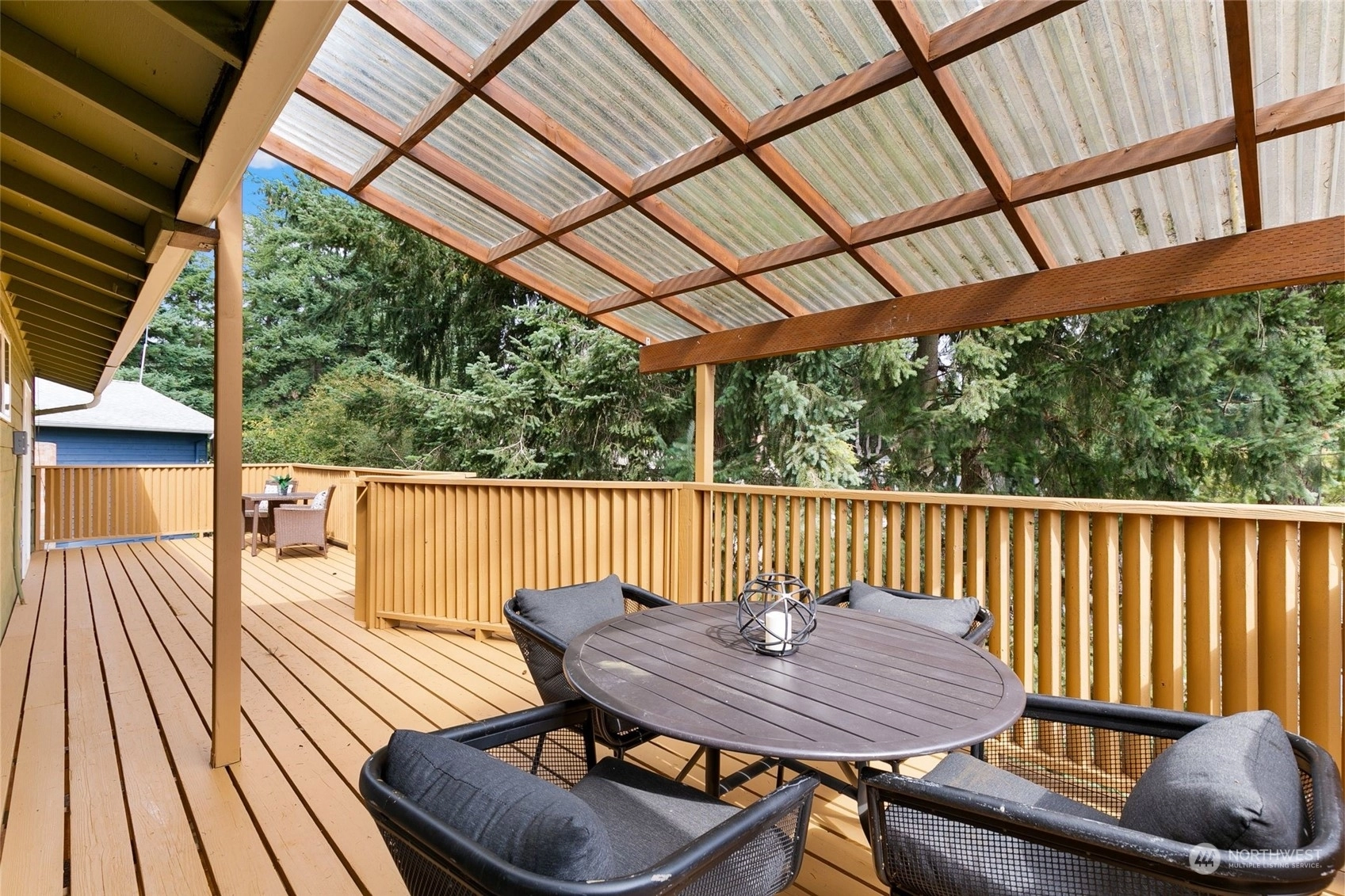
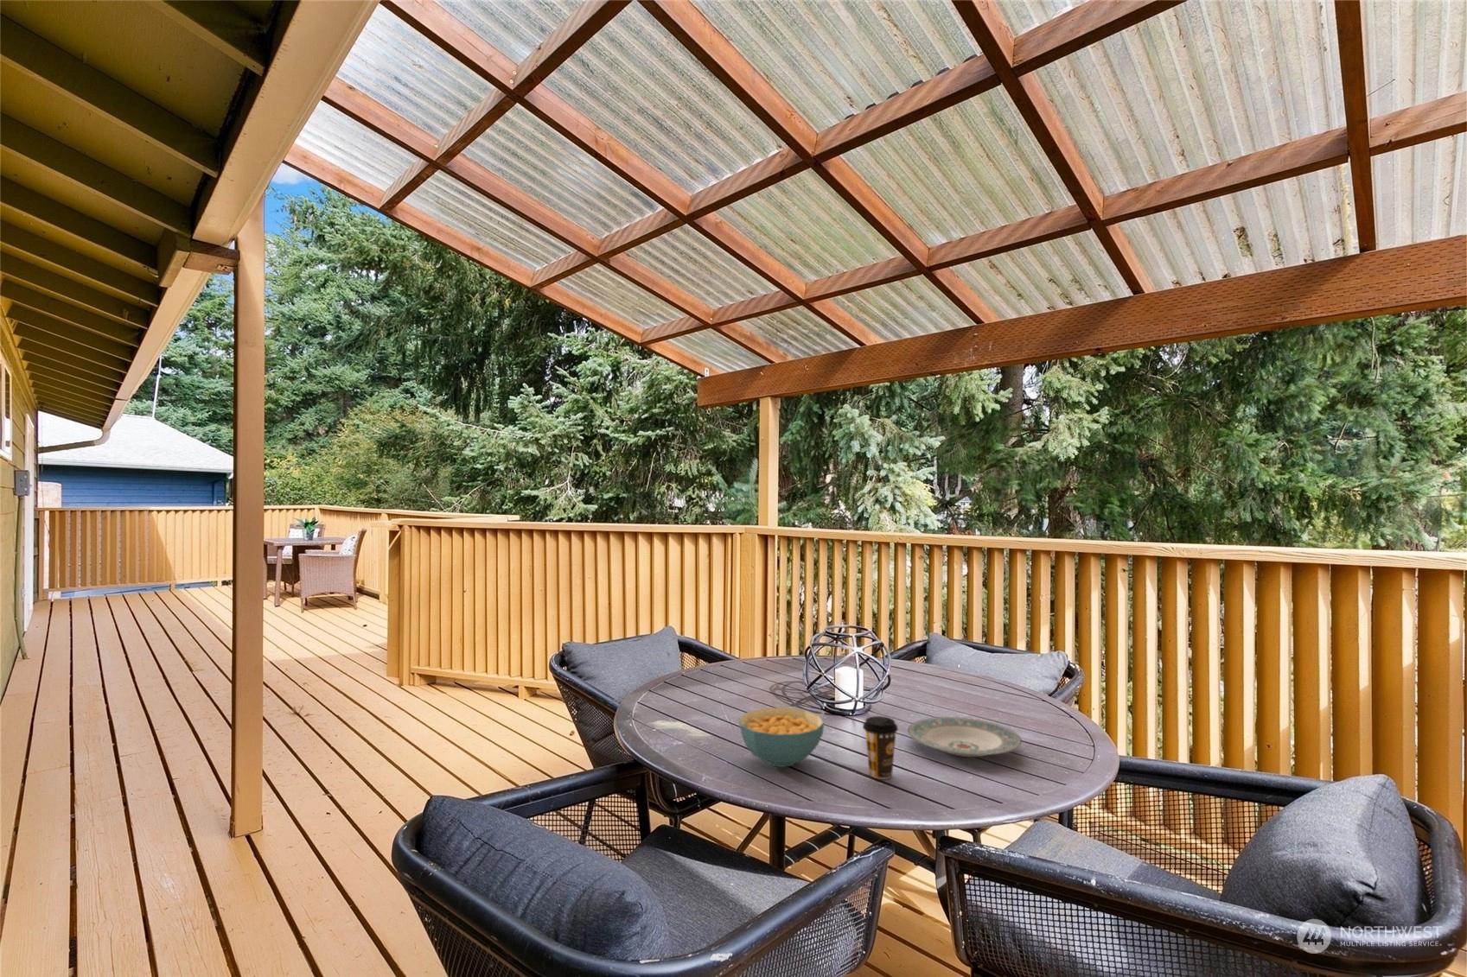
+ cereal bowl [738,707,825,768]
+ coffee cup [862,715,899,780]
+ plate [906,716,1023,758]
